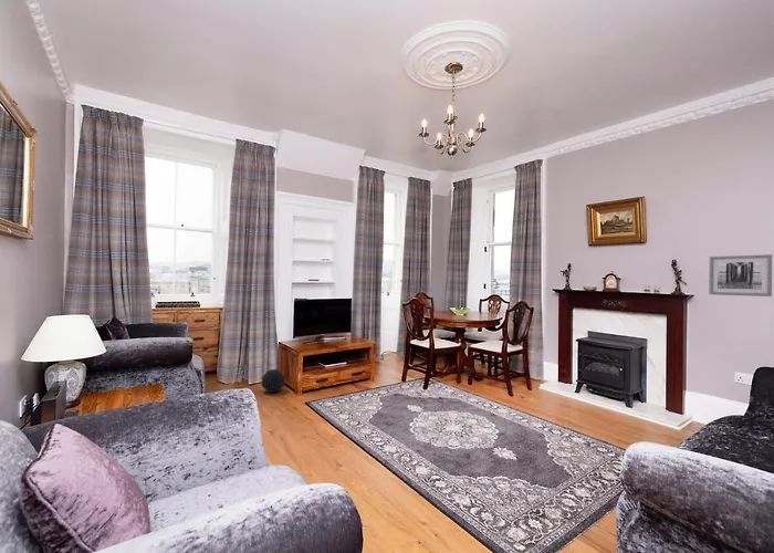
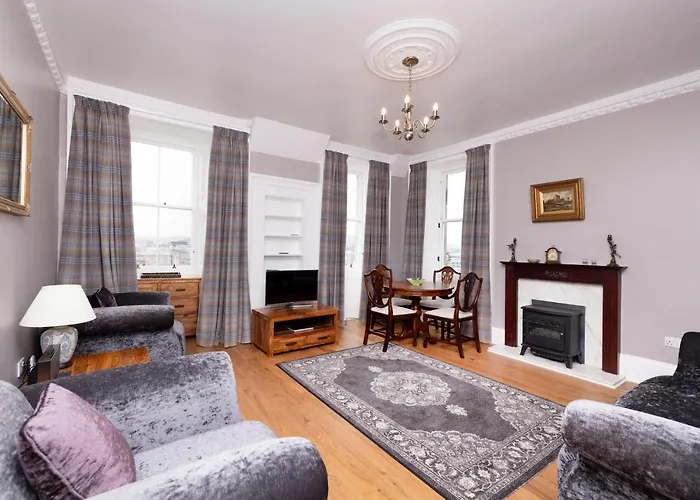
- wall art [708,253,773,298]
- ball [260,368,289,394]
